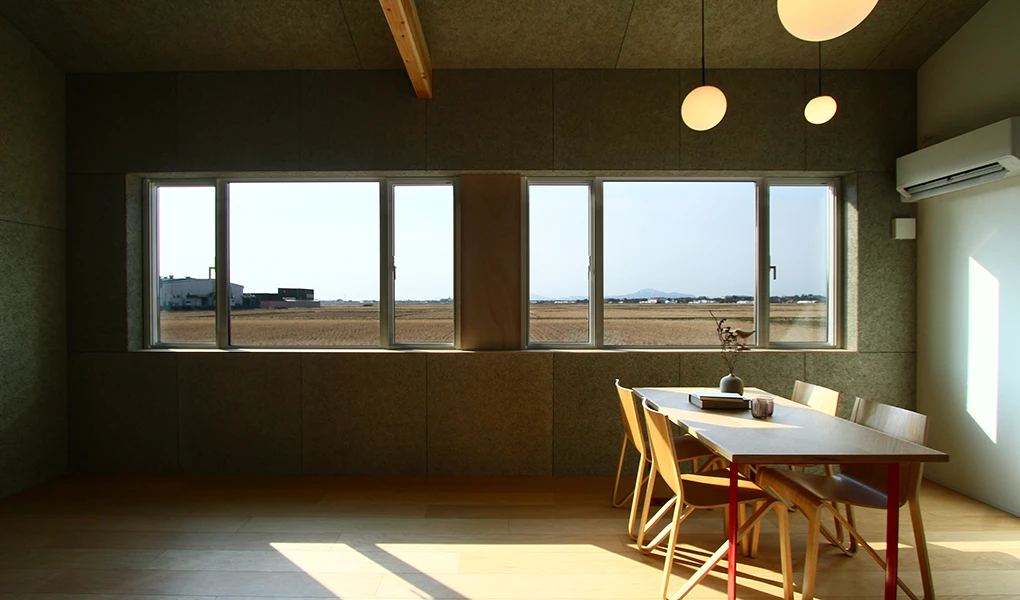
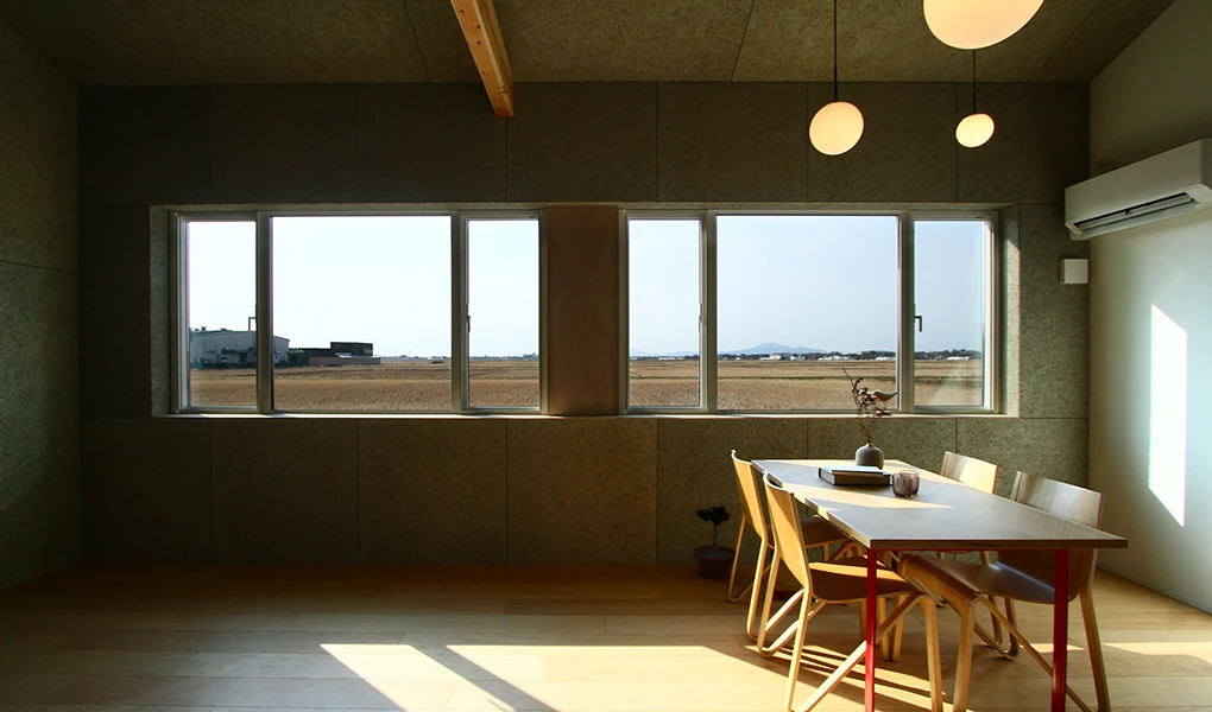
+ potted tree [690,496,737,579]
